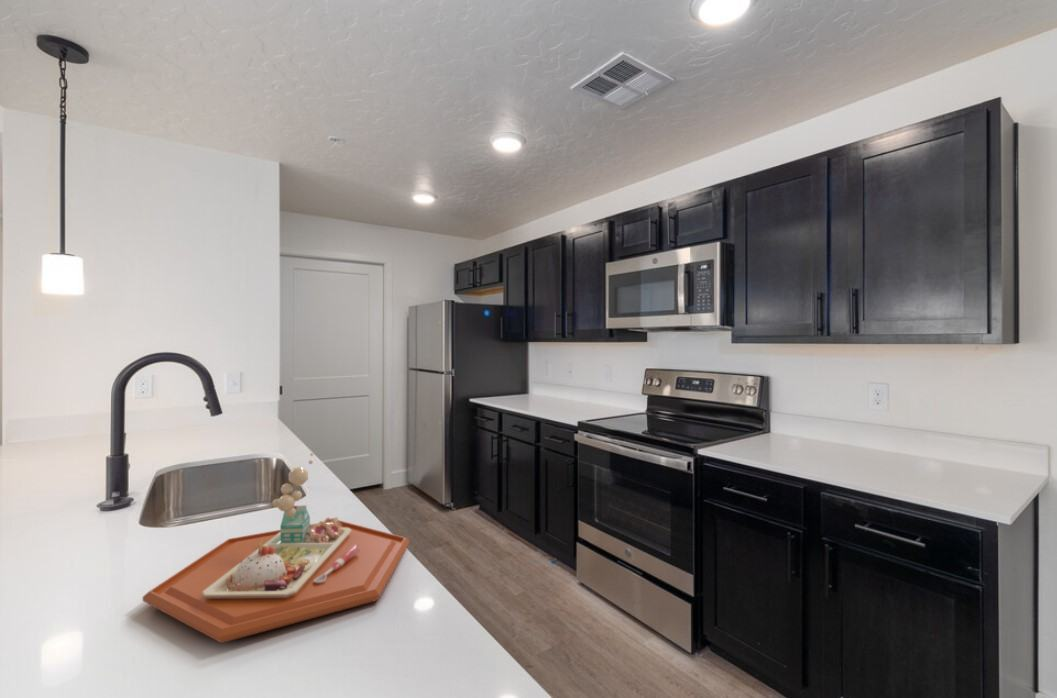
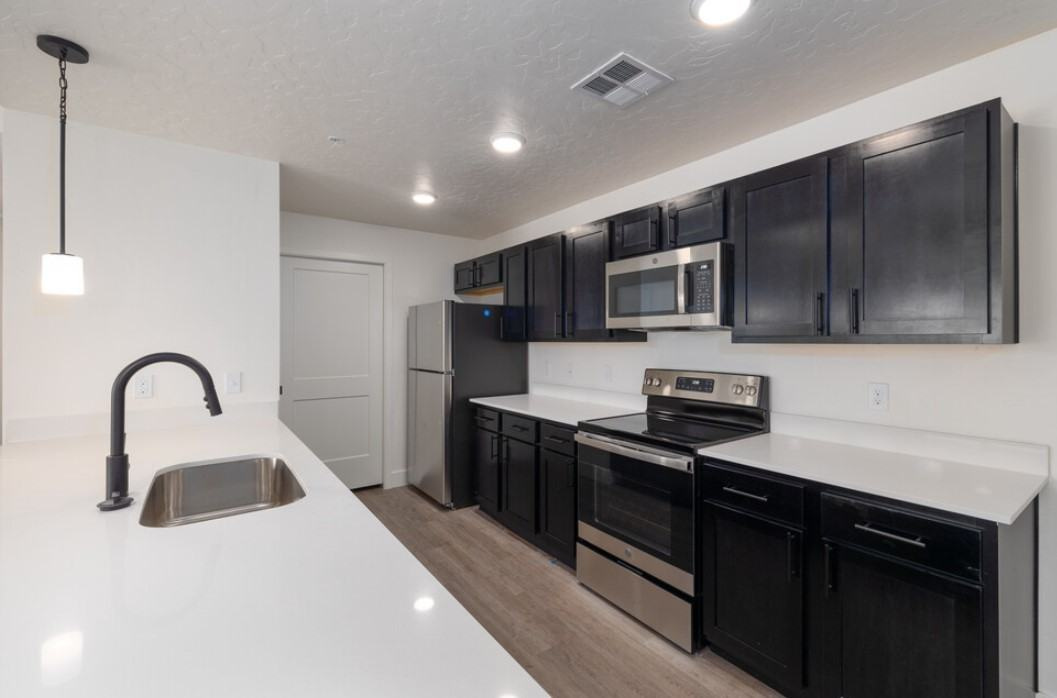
- food tray [142,452,410,644]
